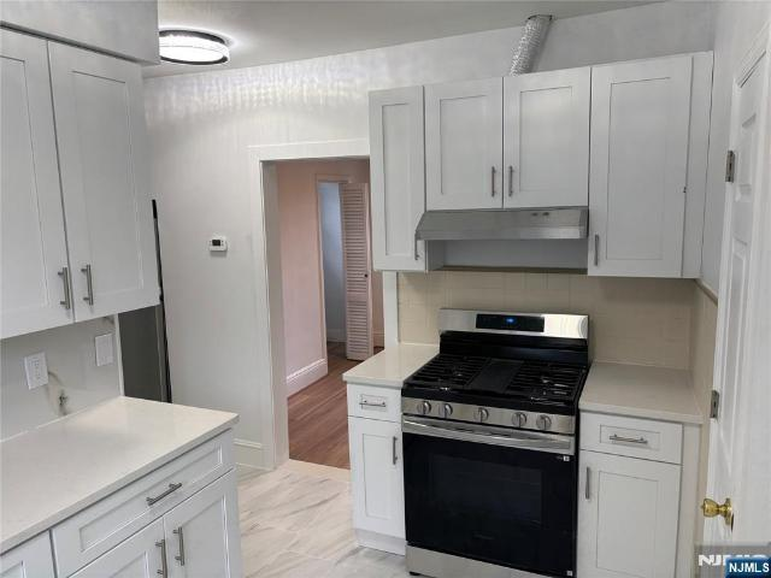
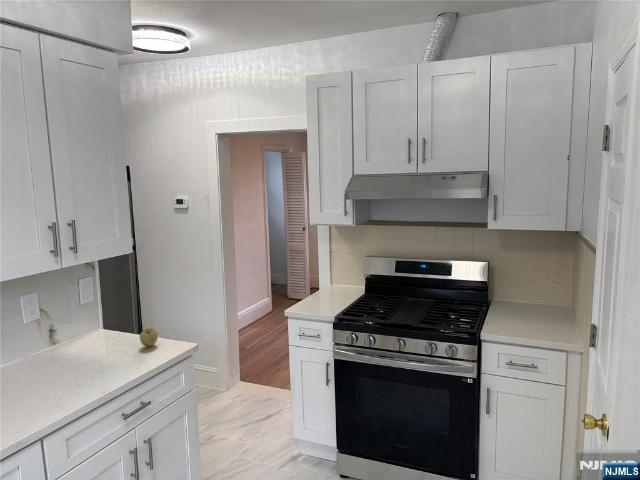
+ apple [139,328,159,348]
